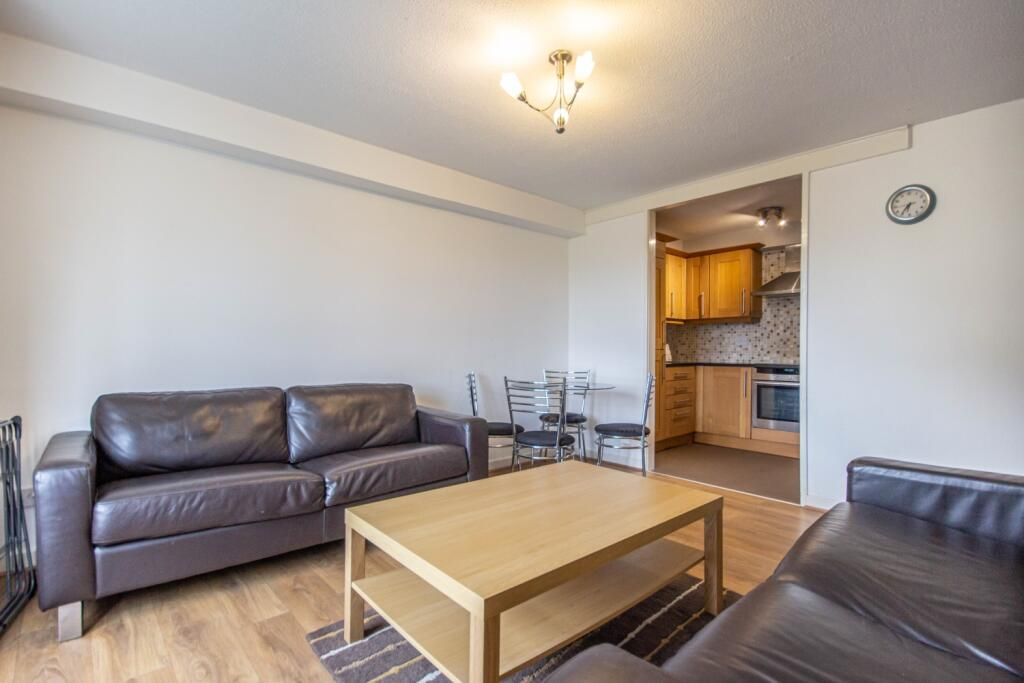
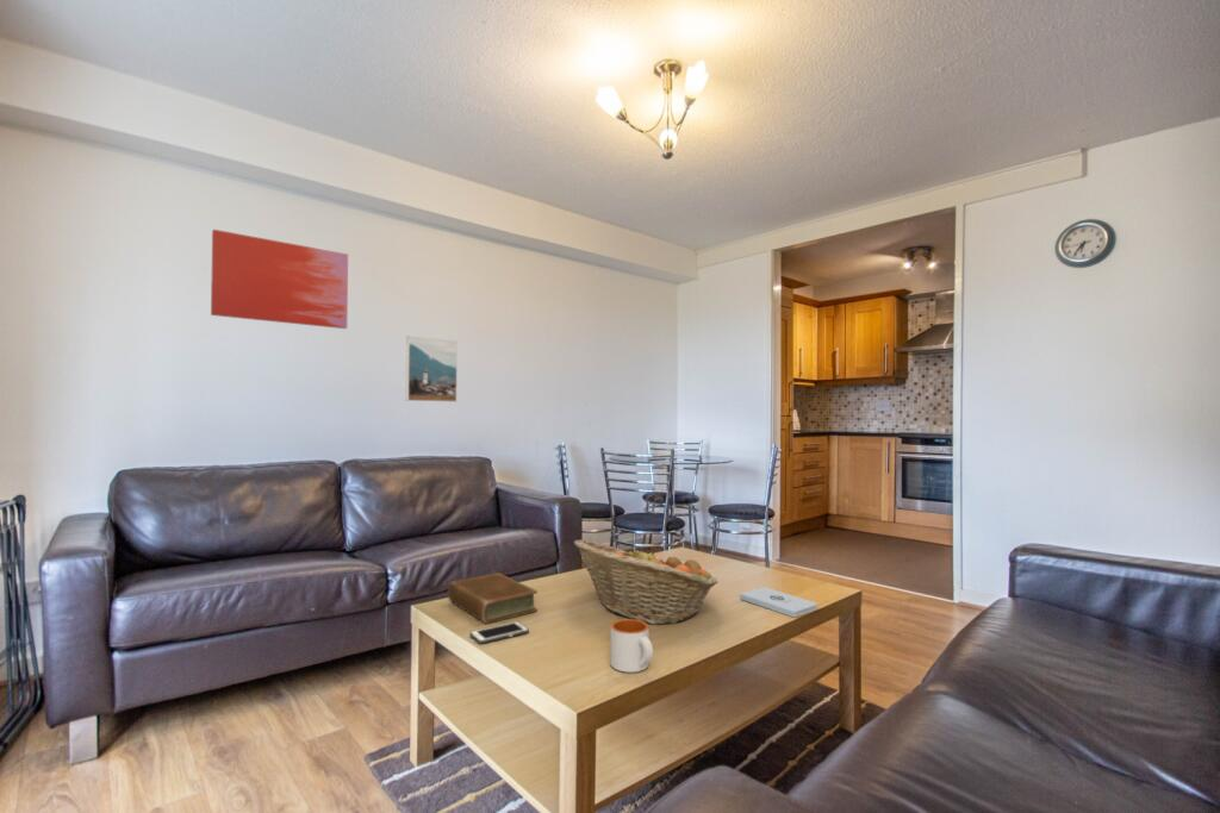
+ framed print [405,334,459,404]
+ notepad [739,587,818,619]
+ fruit basket [573,538,720,626]
+ book [447,571,539,625]
+ wall art [210,229,349,330]
+ mug [609,618,654,674]
+ cell phone [469,620,530,645]
